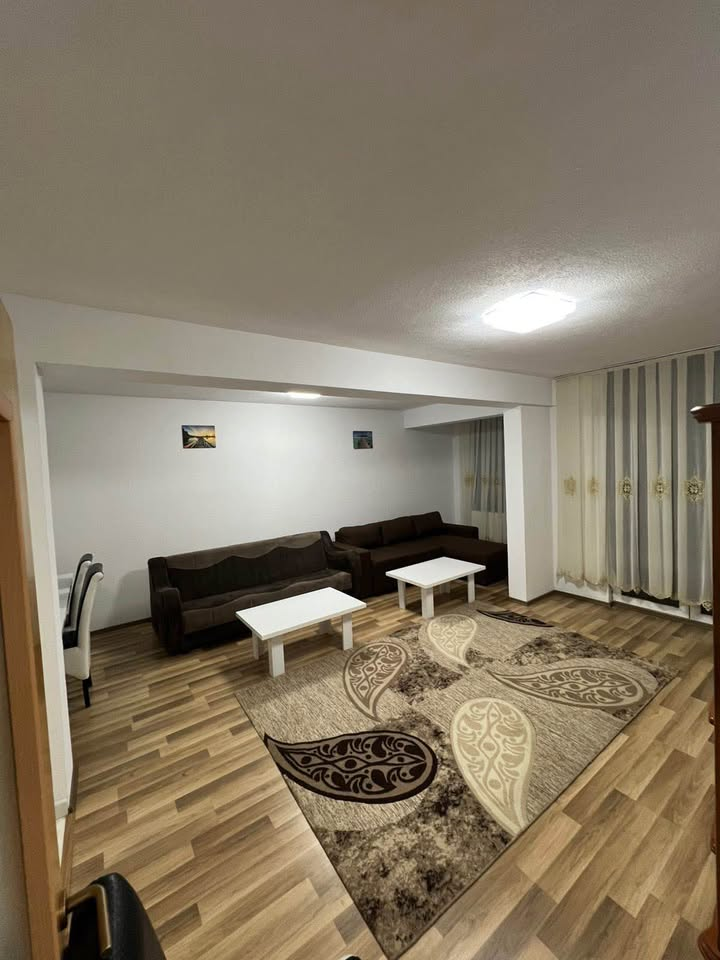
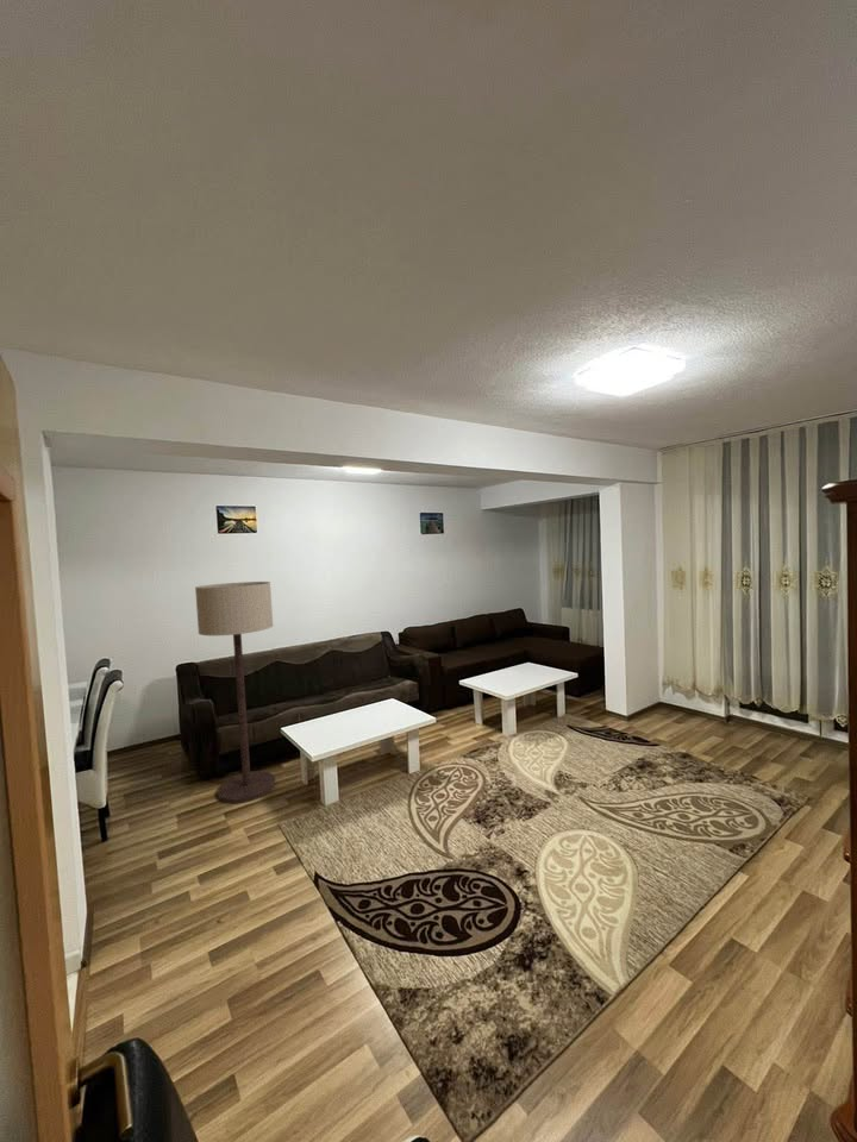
+ floor lamp [194,581,276,805]
